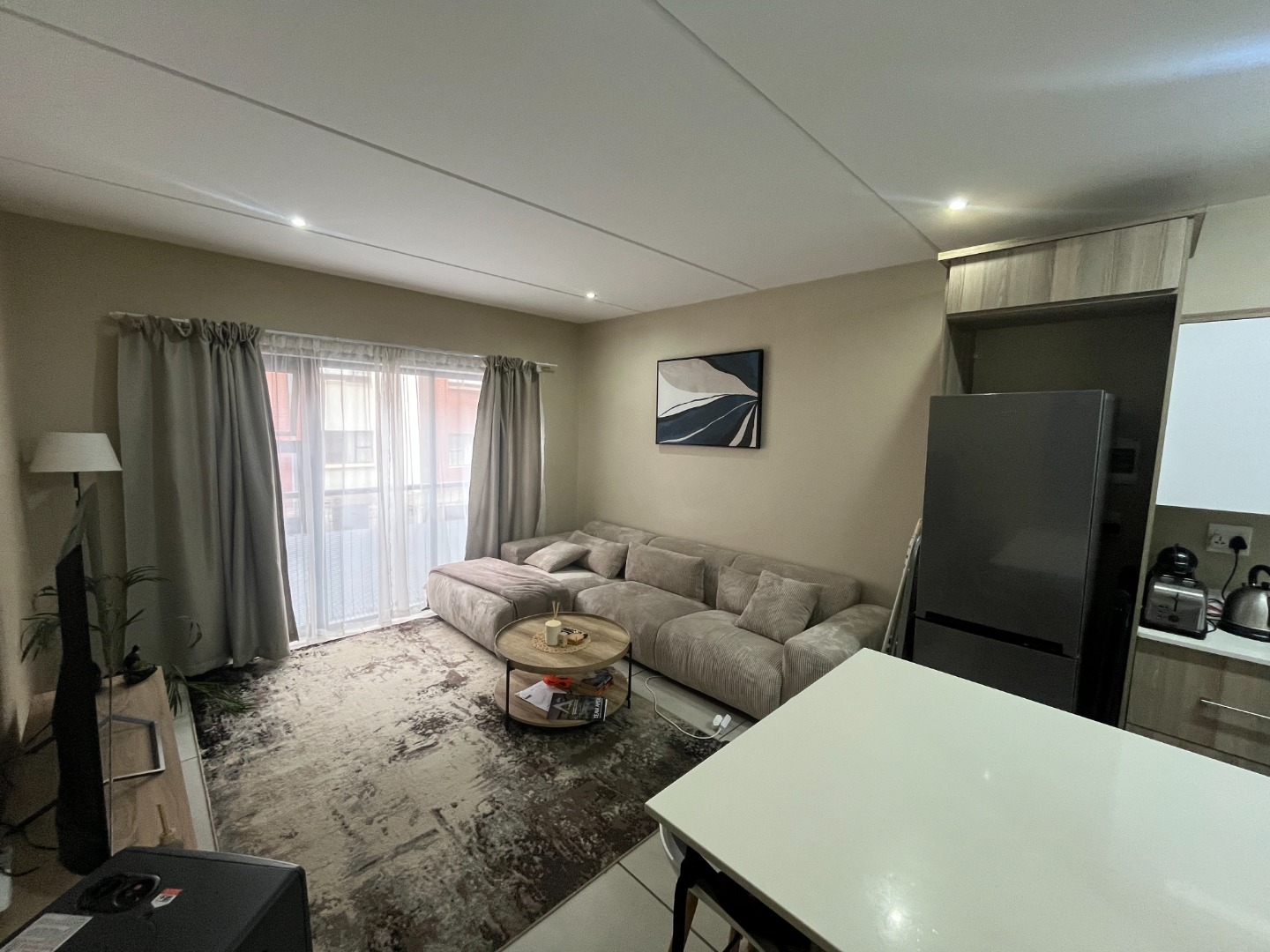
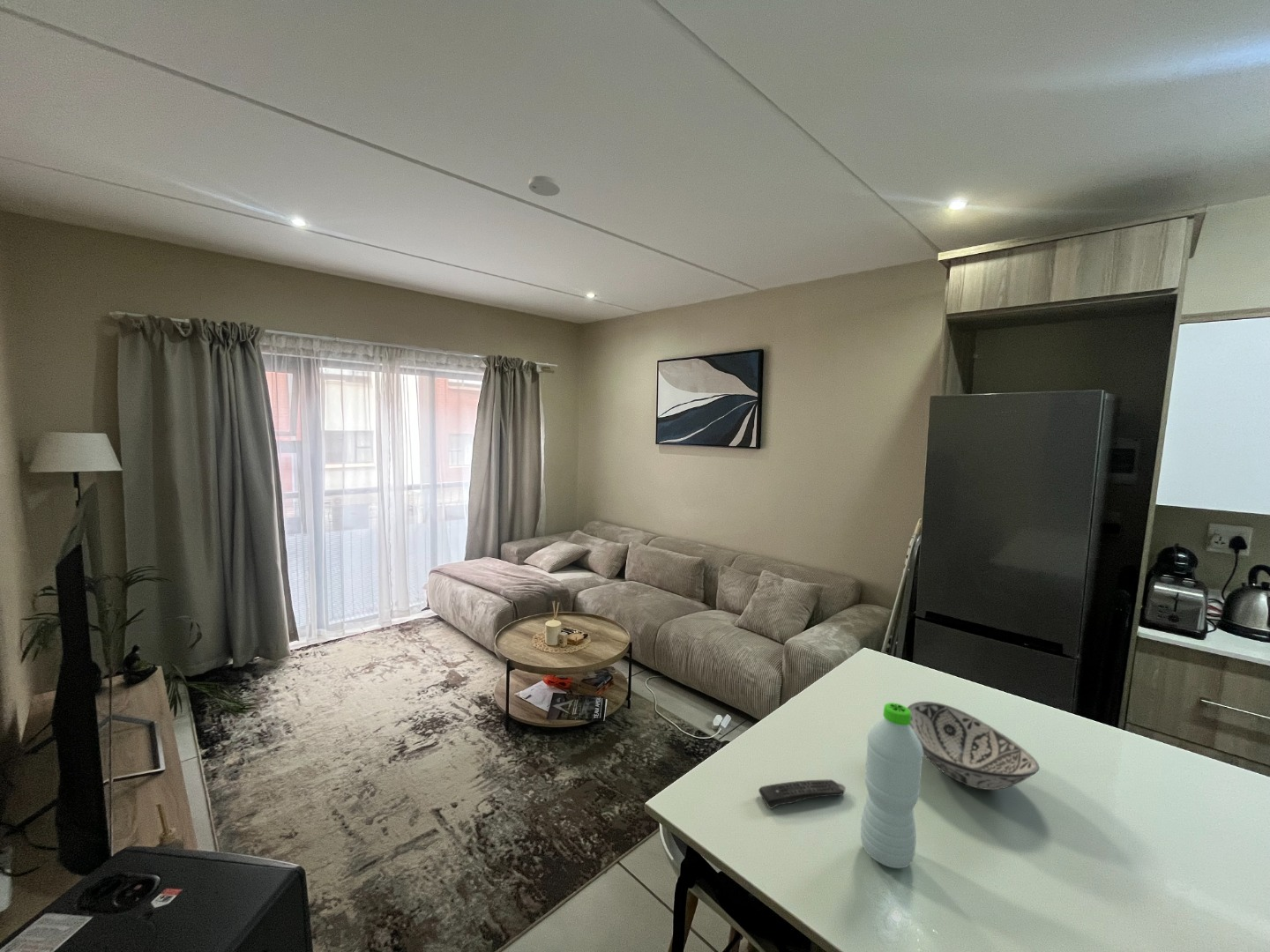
+ decorative bowl [907,701,1040,791]
+ remote control [758,778,847,809]
+ water bottle [860,702,923,869]
+ smoke detector [528,175,561,197]
